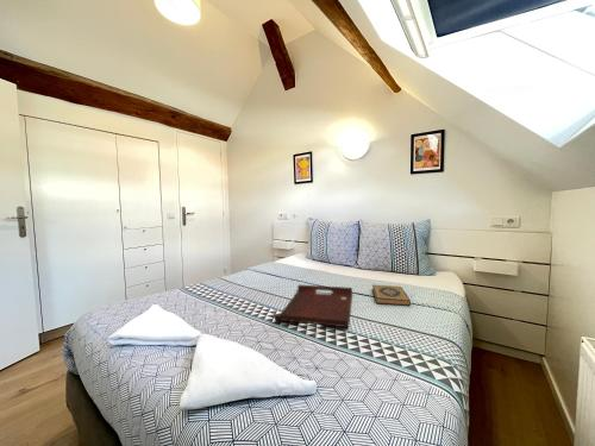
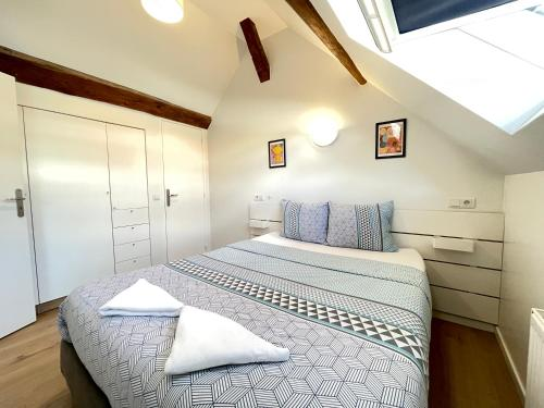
- hardback book [371,284,412,307]
- serving tray [273,284,353,328]
